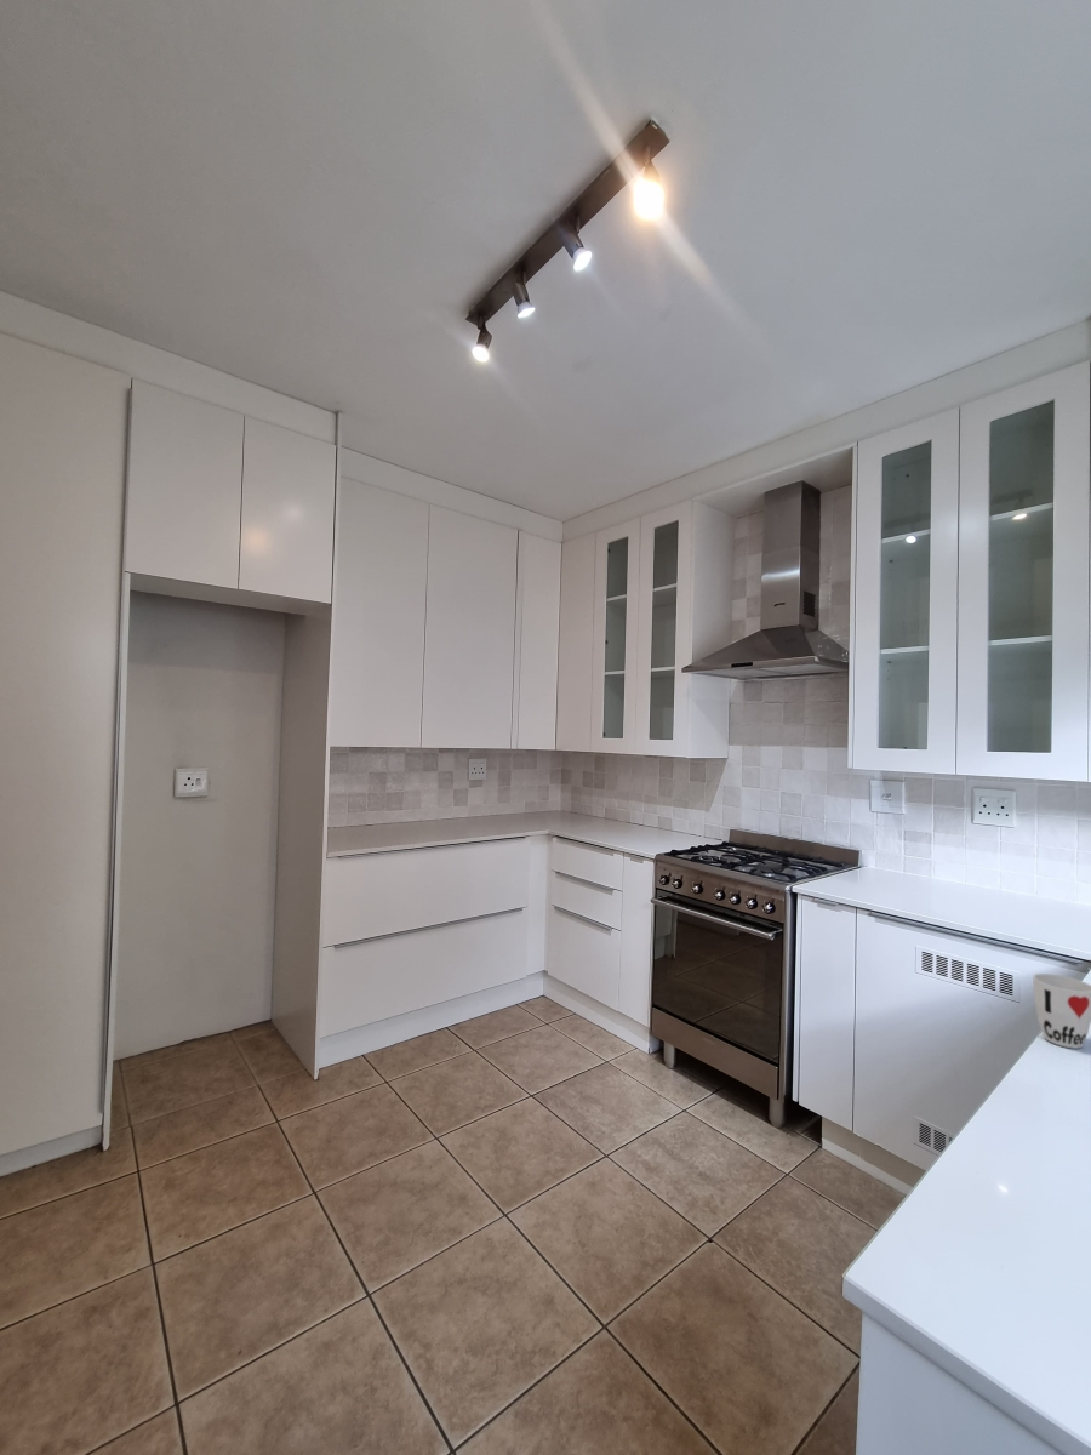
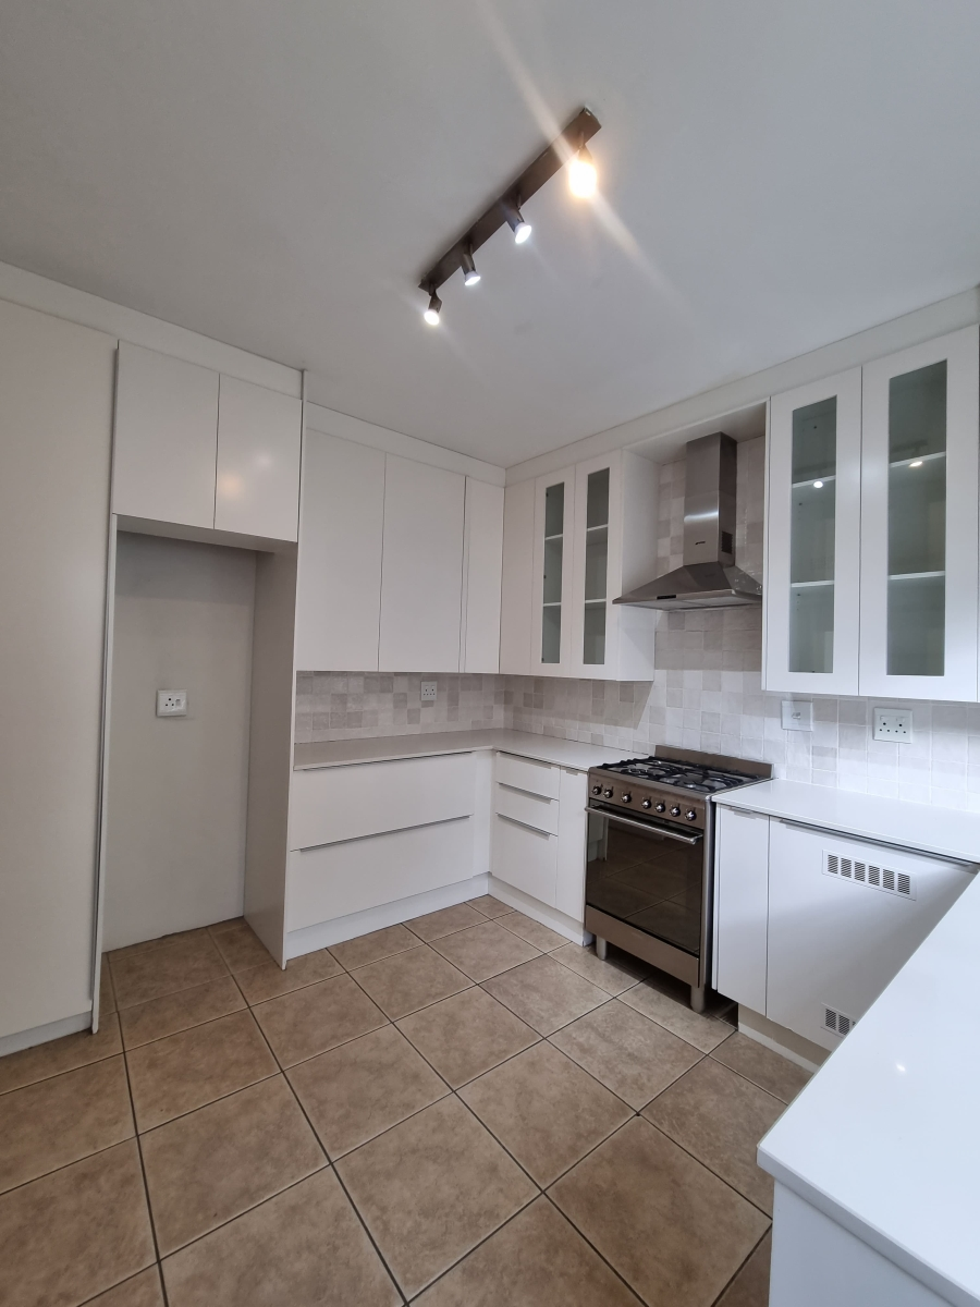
- cup [1032,972,1091,1050]
